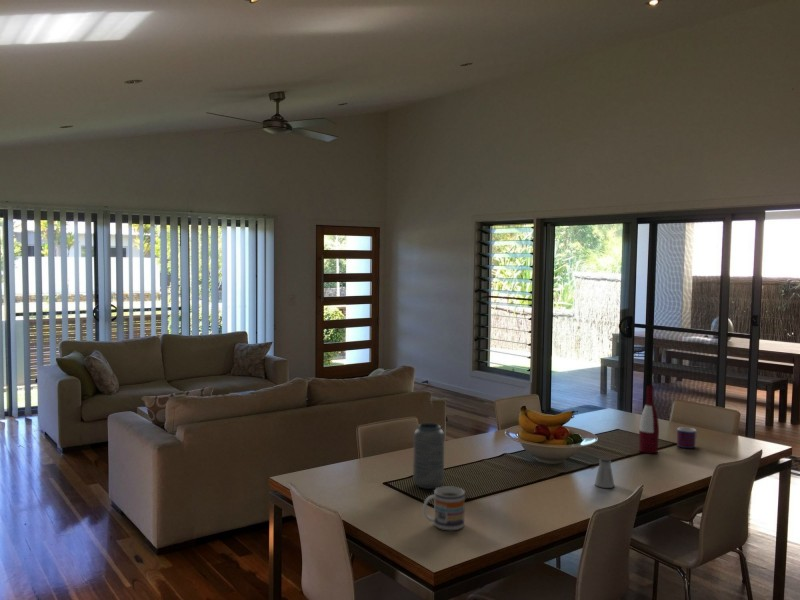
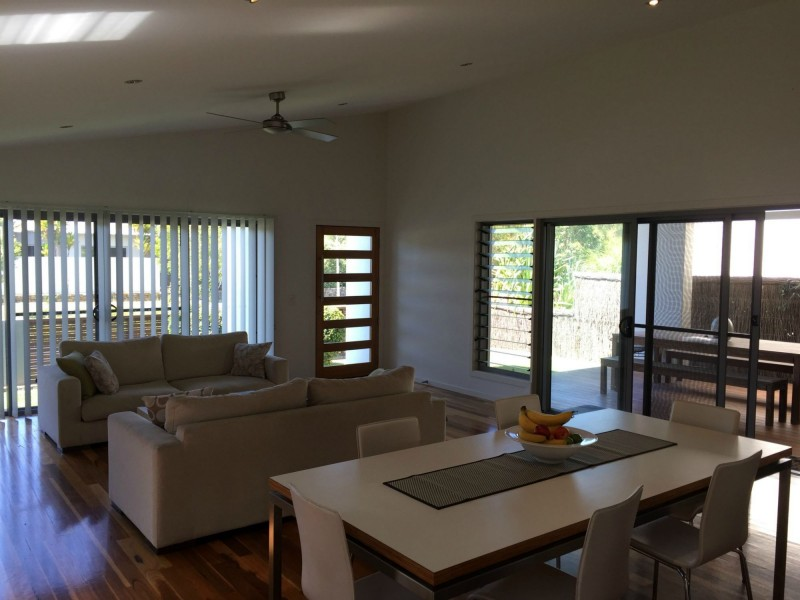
- vase [412,422,445,490]
- saltshaker [594,457,615,489]
- mug [676,426,698,449]
- mug [422,485,466,531]
- alcohol [638,384,660,454]
